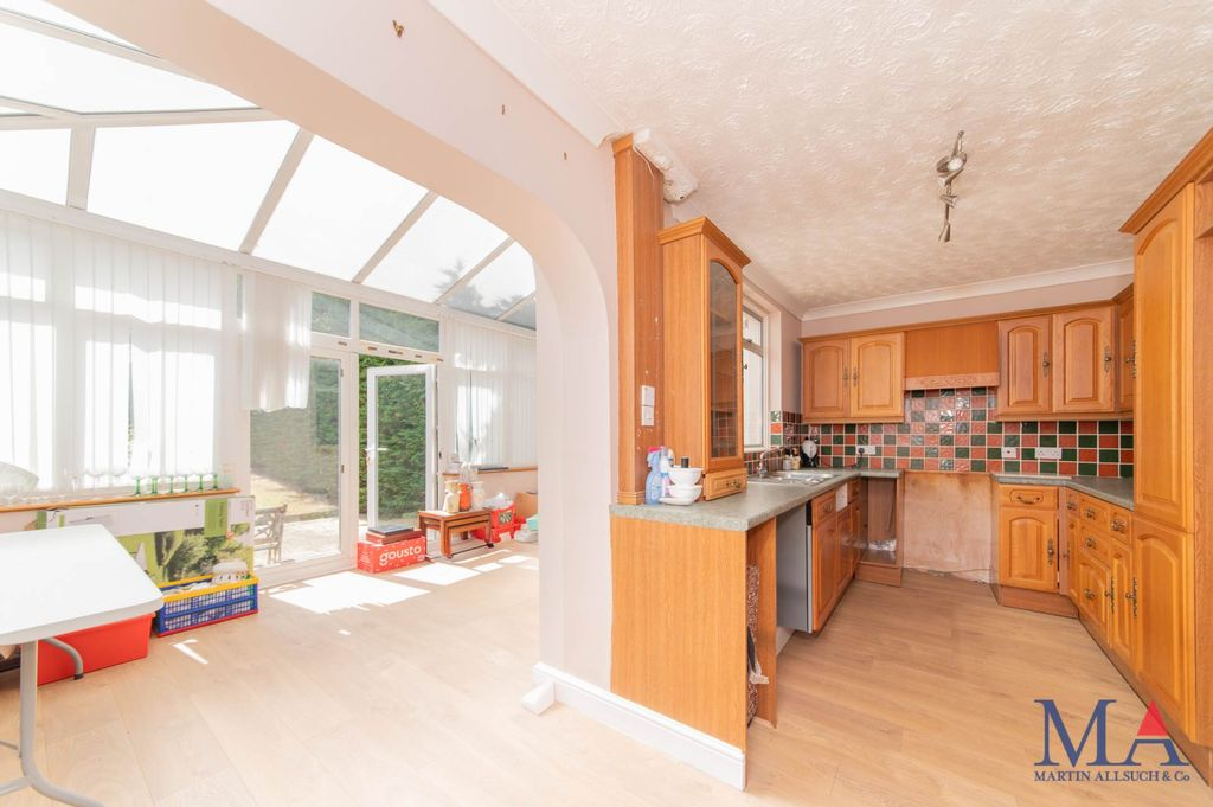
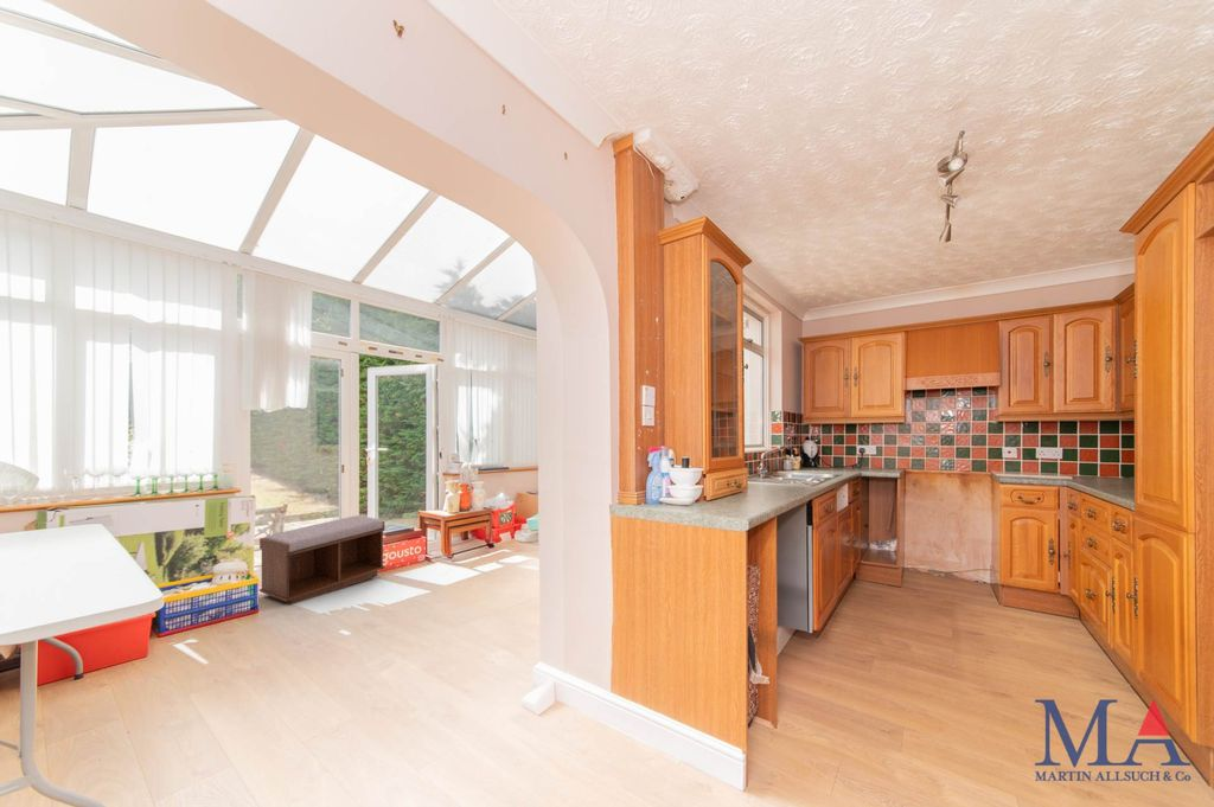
+ bench [258,514,385,604]
